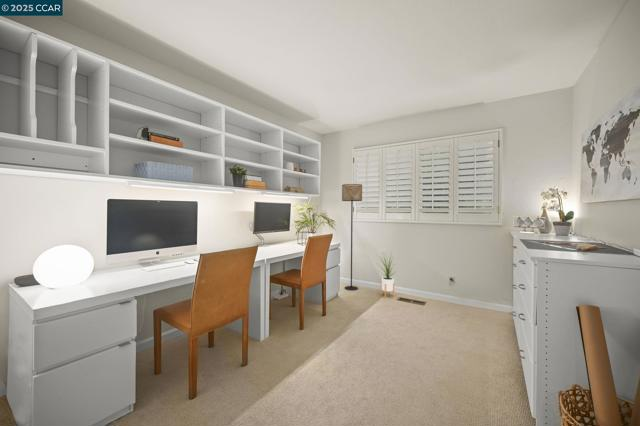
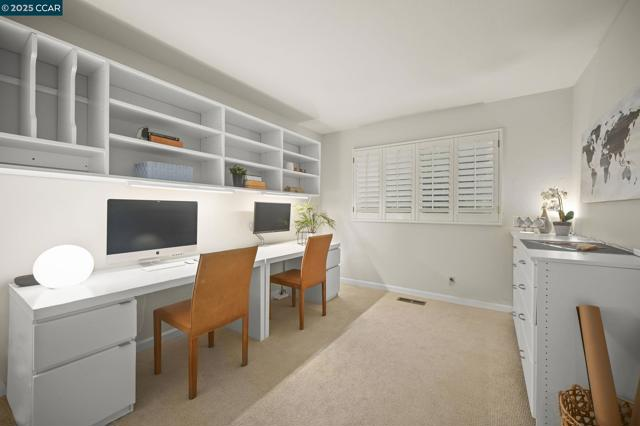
- house plant [375,250,401,298]
- floor lamp [341,183,363,291]
